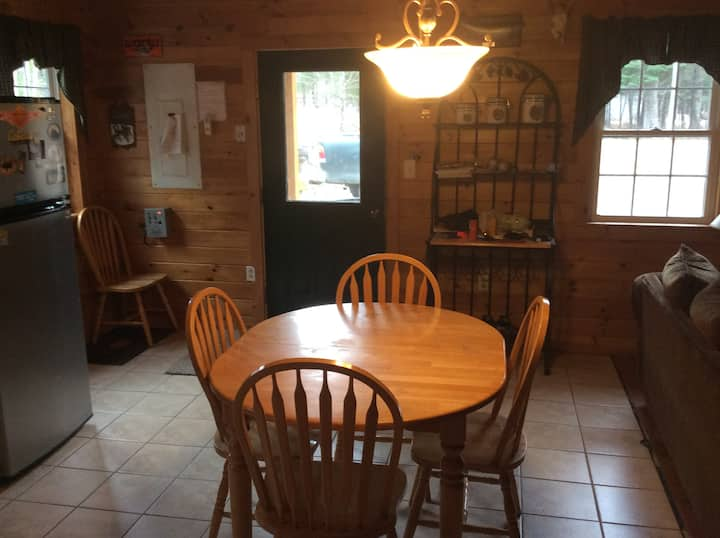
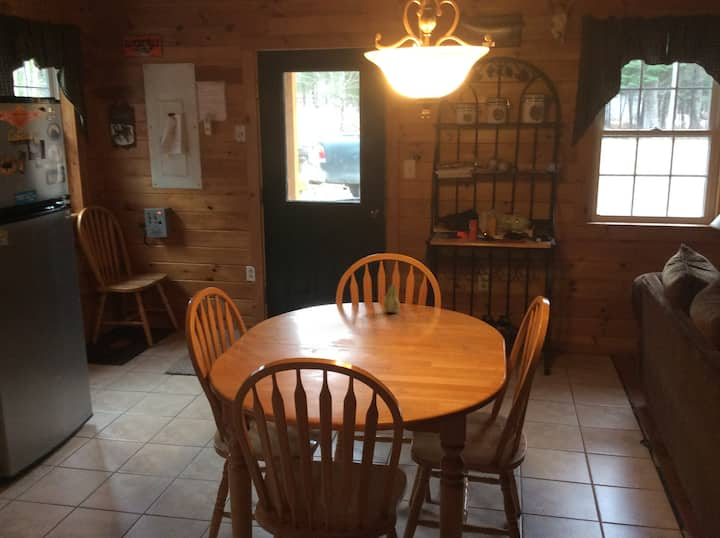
+ fruit [382,282,401,314]
